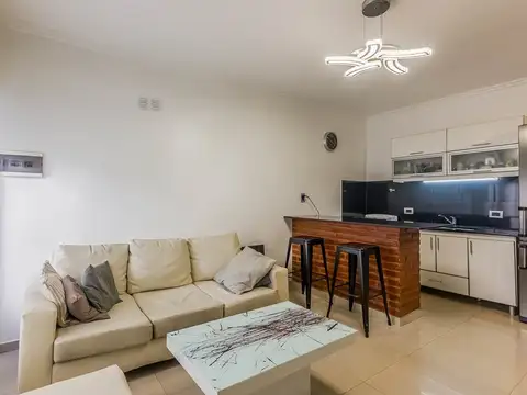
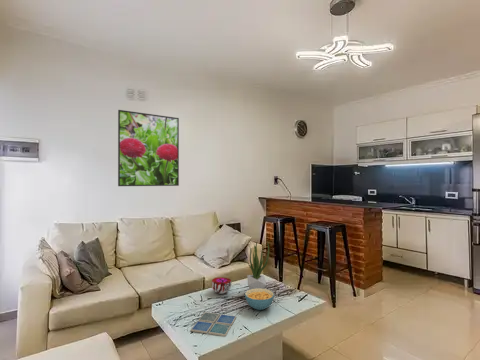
+ potted plant [246,242,270,290]
+ drink coaster [190,311,237,337]
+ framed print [117,109,180,187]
+ cereal bowl [244,288,275,311]
+ decorative bowl [211,276,232,295]
